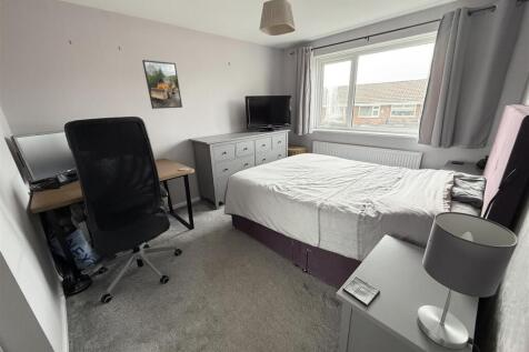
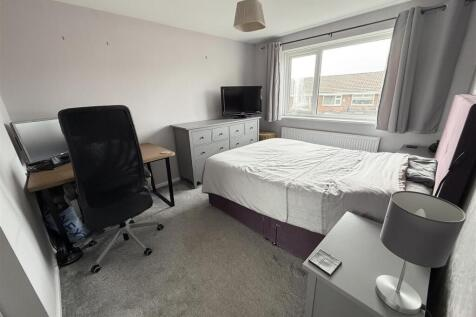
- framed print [141,59,183,110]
